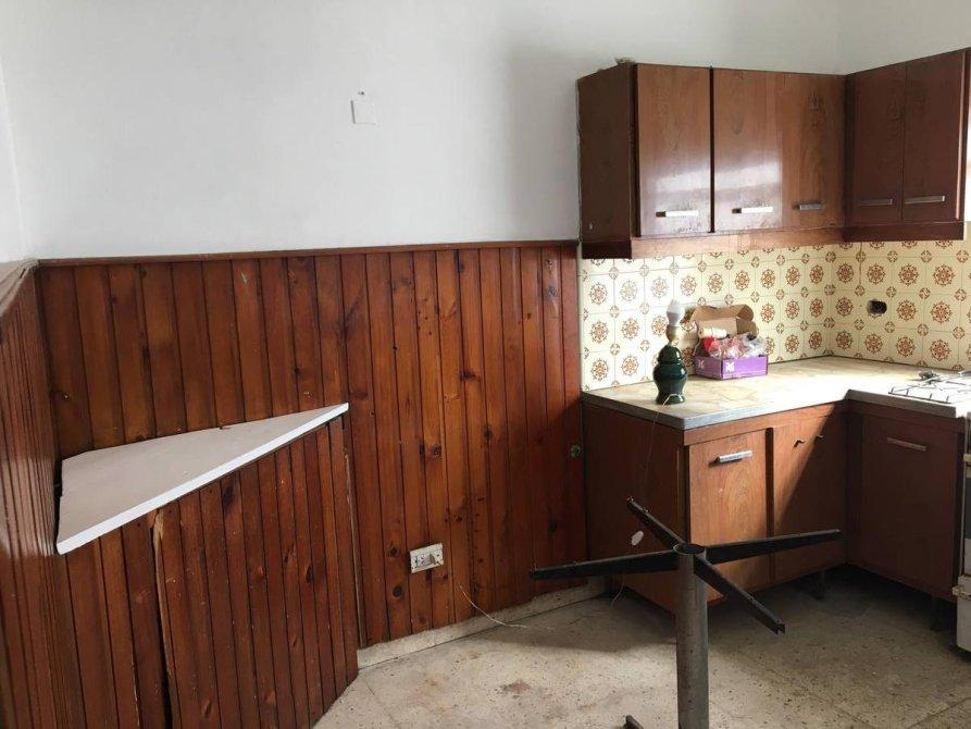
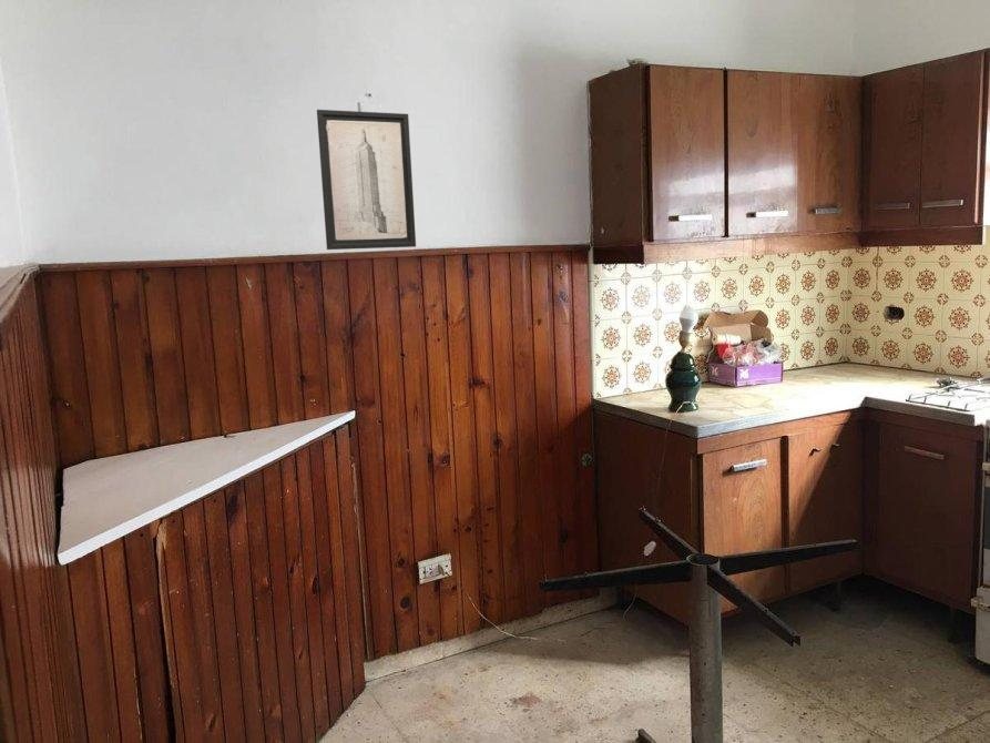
+ wall art [316,109,417,251]
